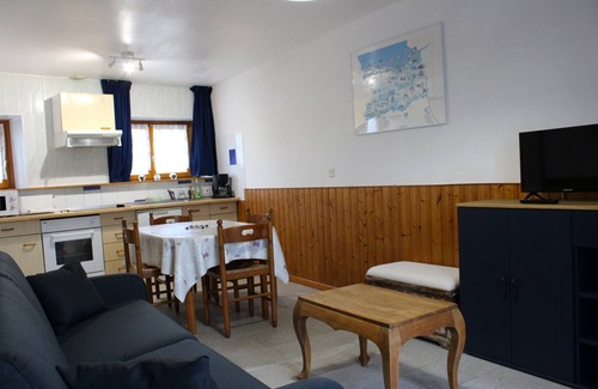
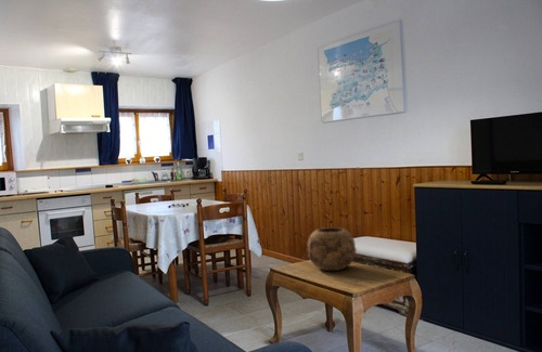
+ decorative bowl [306,226,358,272]
